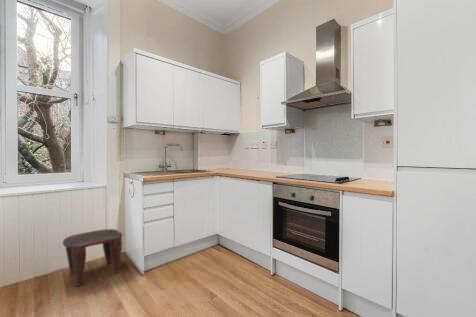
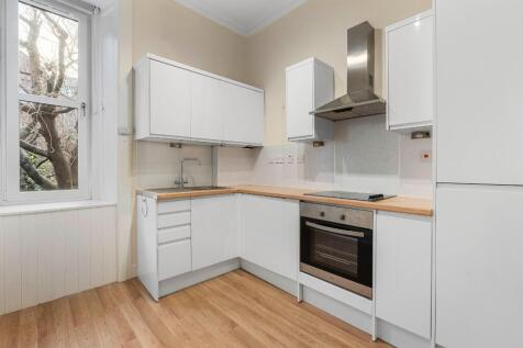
- stool [62,228,123,287]
